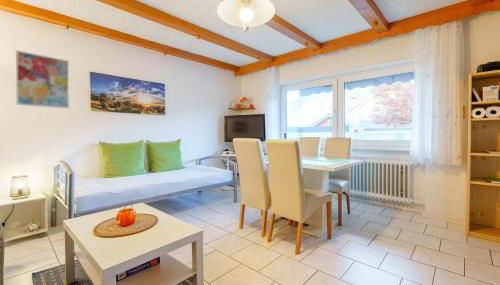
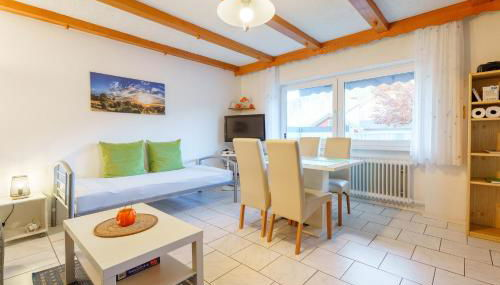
- wall art [15,49,70,110]
